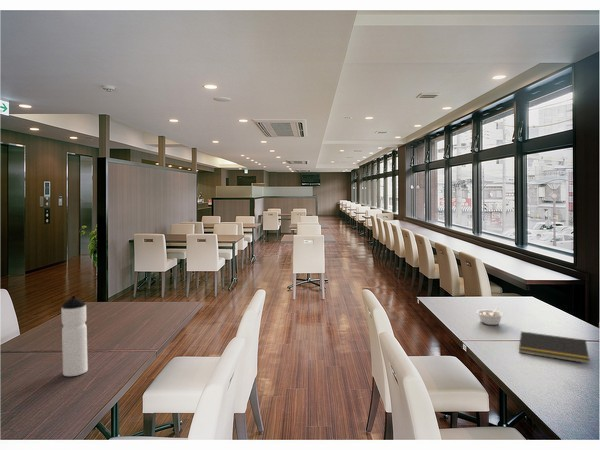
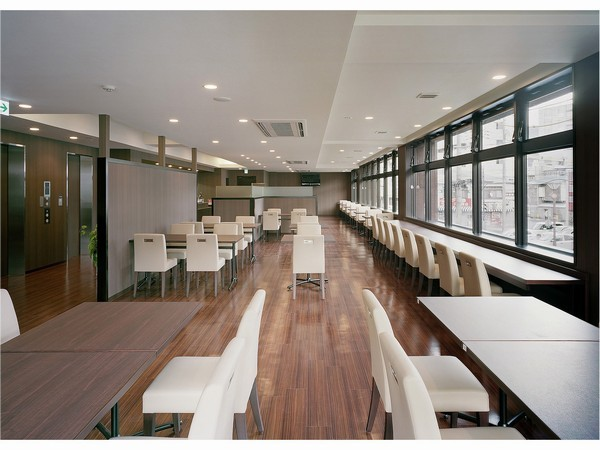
- notepad [518,331,590,364]
- water bottle [60,295,89,377]
- legume [475,307,505,326]
